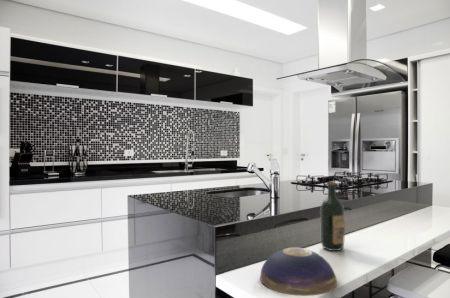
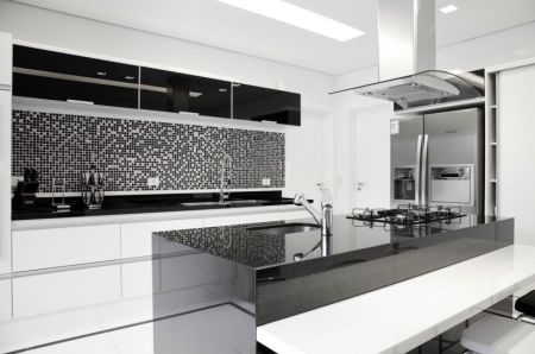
- wine bottle [319,181,346,252]
- decorative bowl [259,246,338,297]
